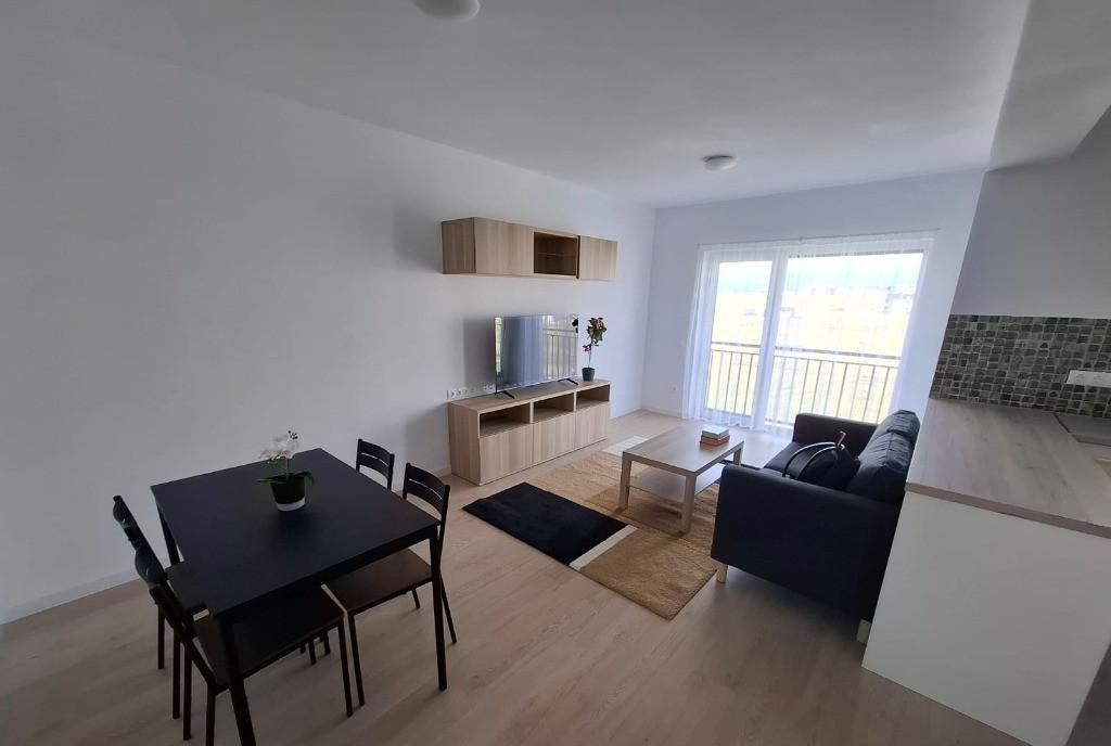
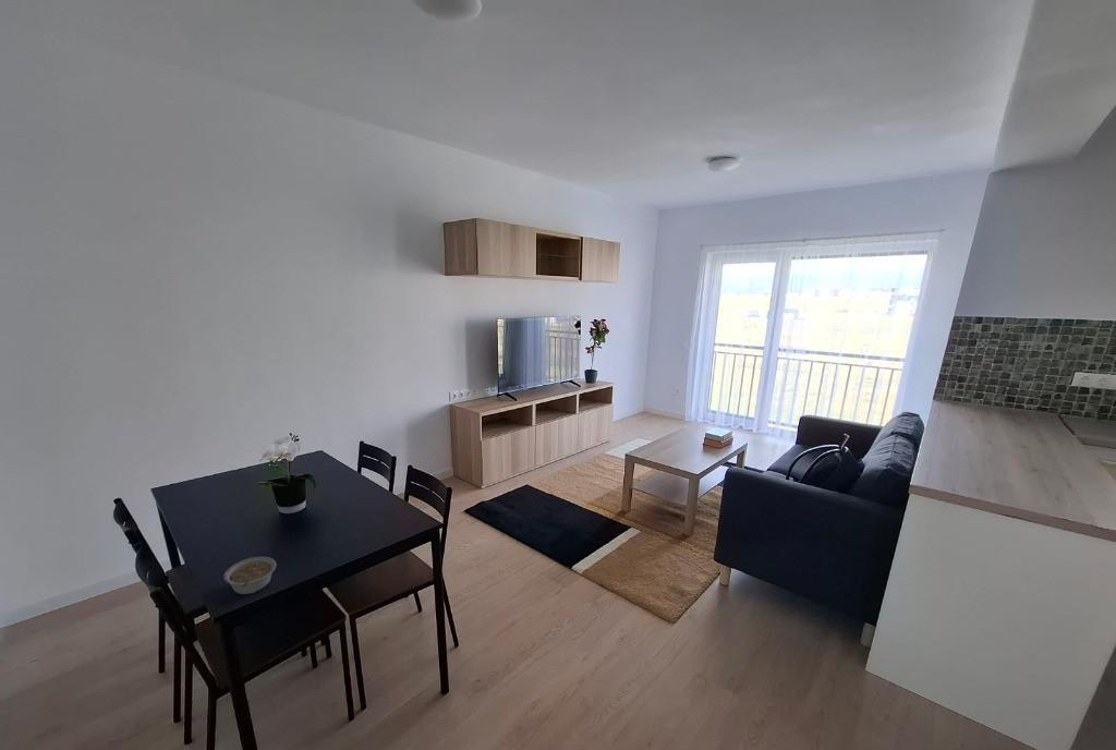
+ legume [222,556,277,595]
